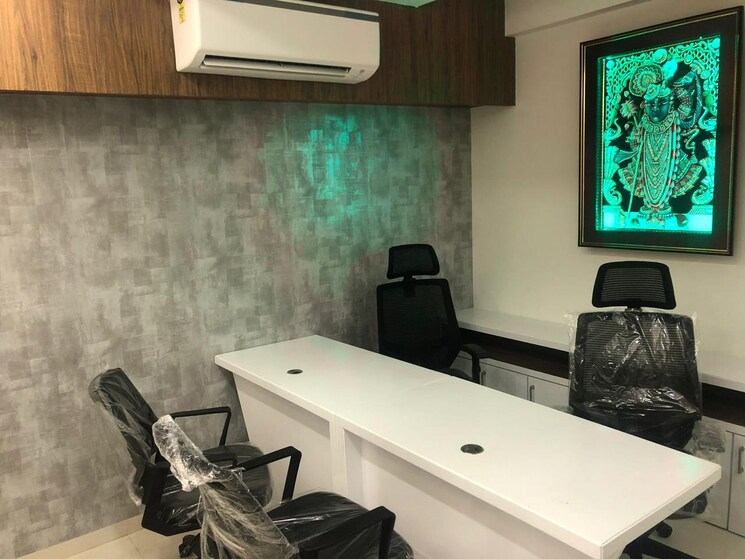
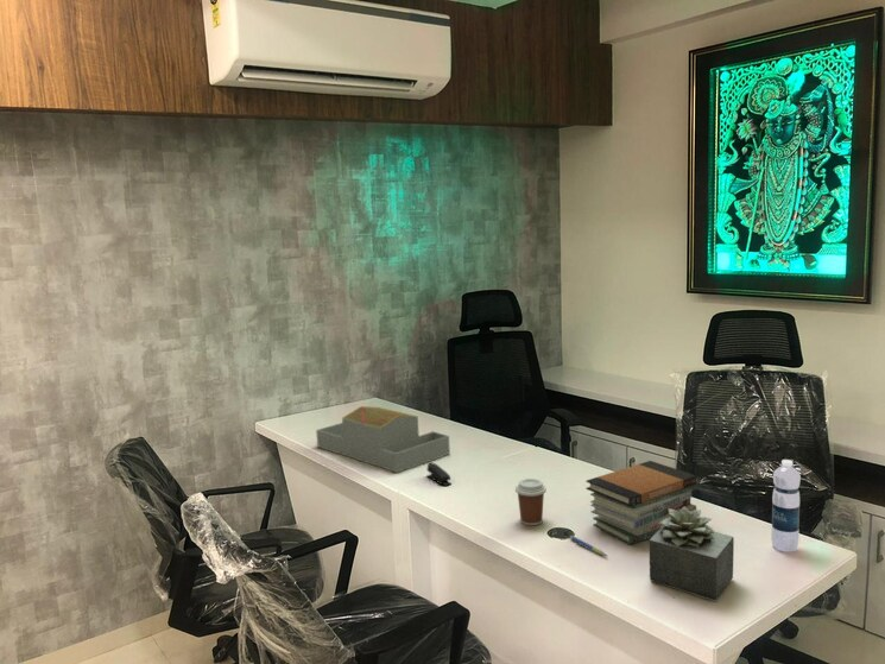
+ stapler [425,462,453,487]
+ pen [569,535,608,558]
+ architectural model [315,405,451,474]
+ book stack [584,460,698,546]
+ succulent plant [649,507,735,603]
+ water bottle [770,459,802,554]
+ coffee cup [514,478,548,526]
